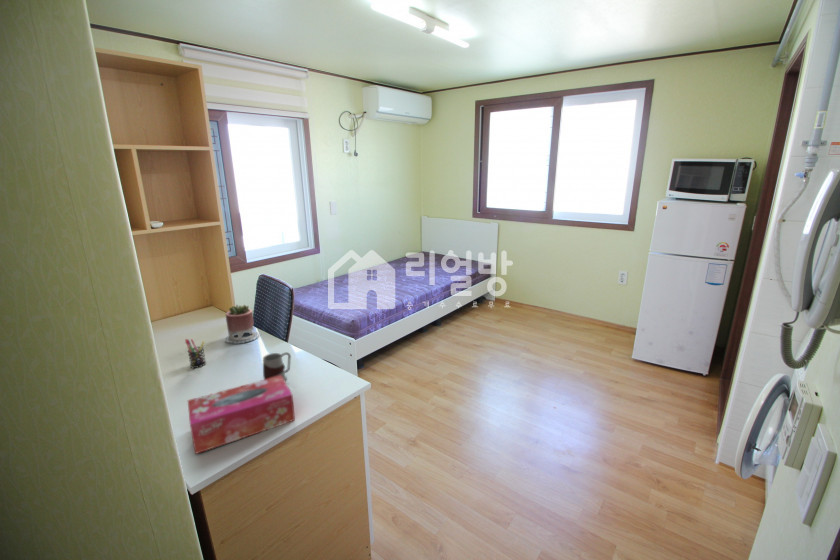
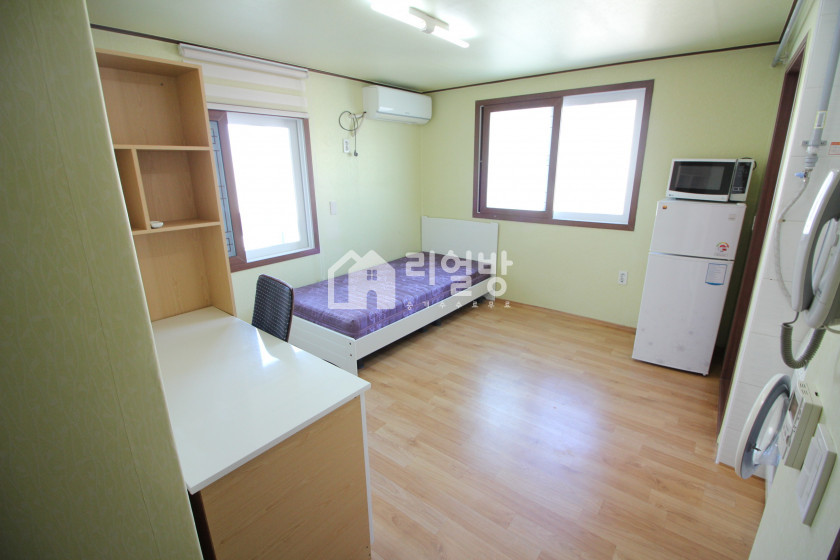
- tissue box [187,375,296,455]
- mug [262,351,292,382]
- pen holder [184,338,207,369]
- succulent planter [224,304,260,344]
